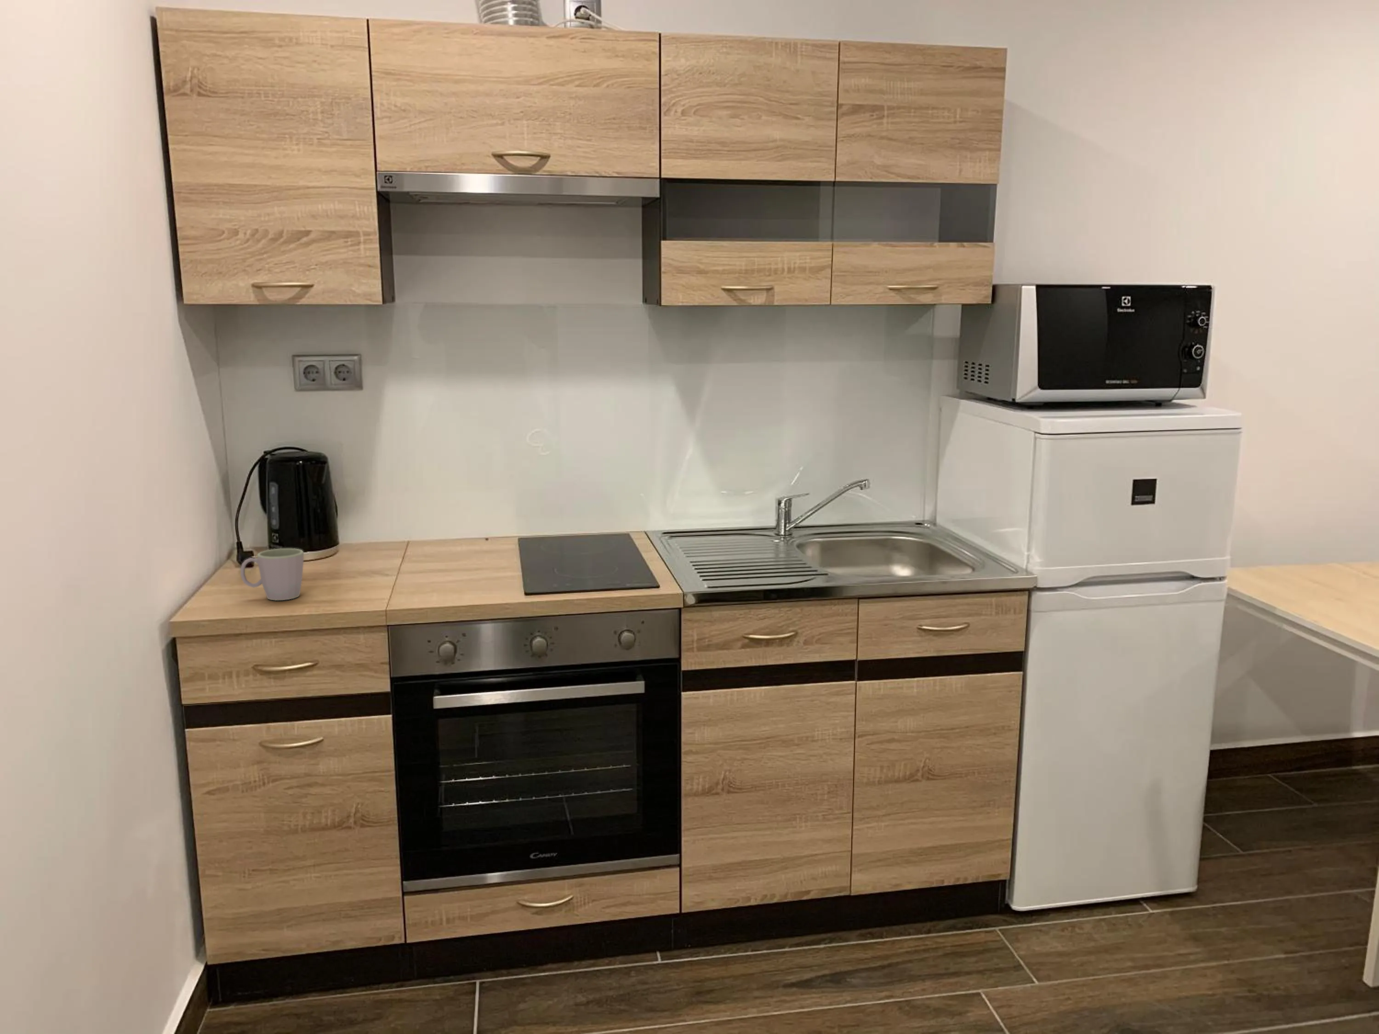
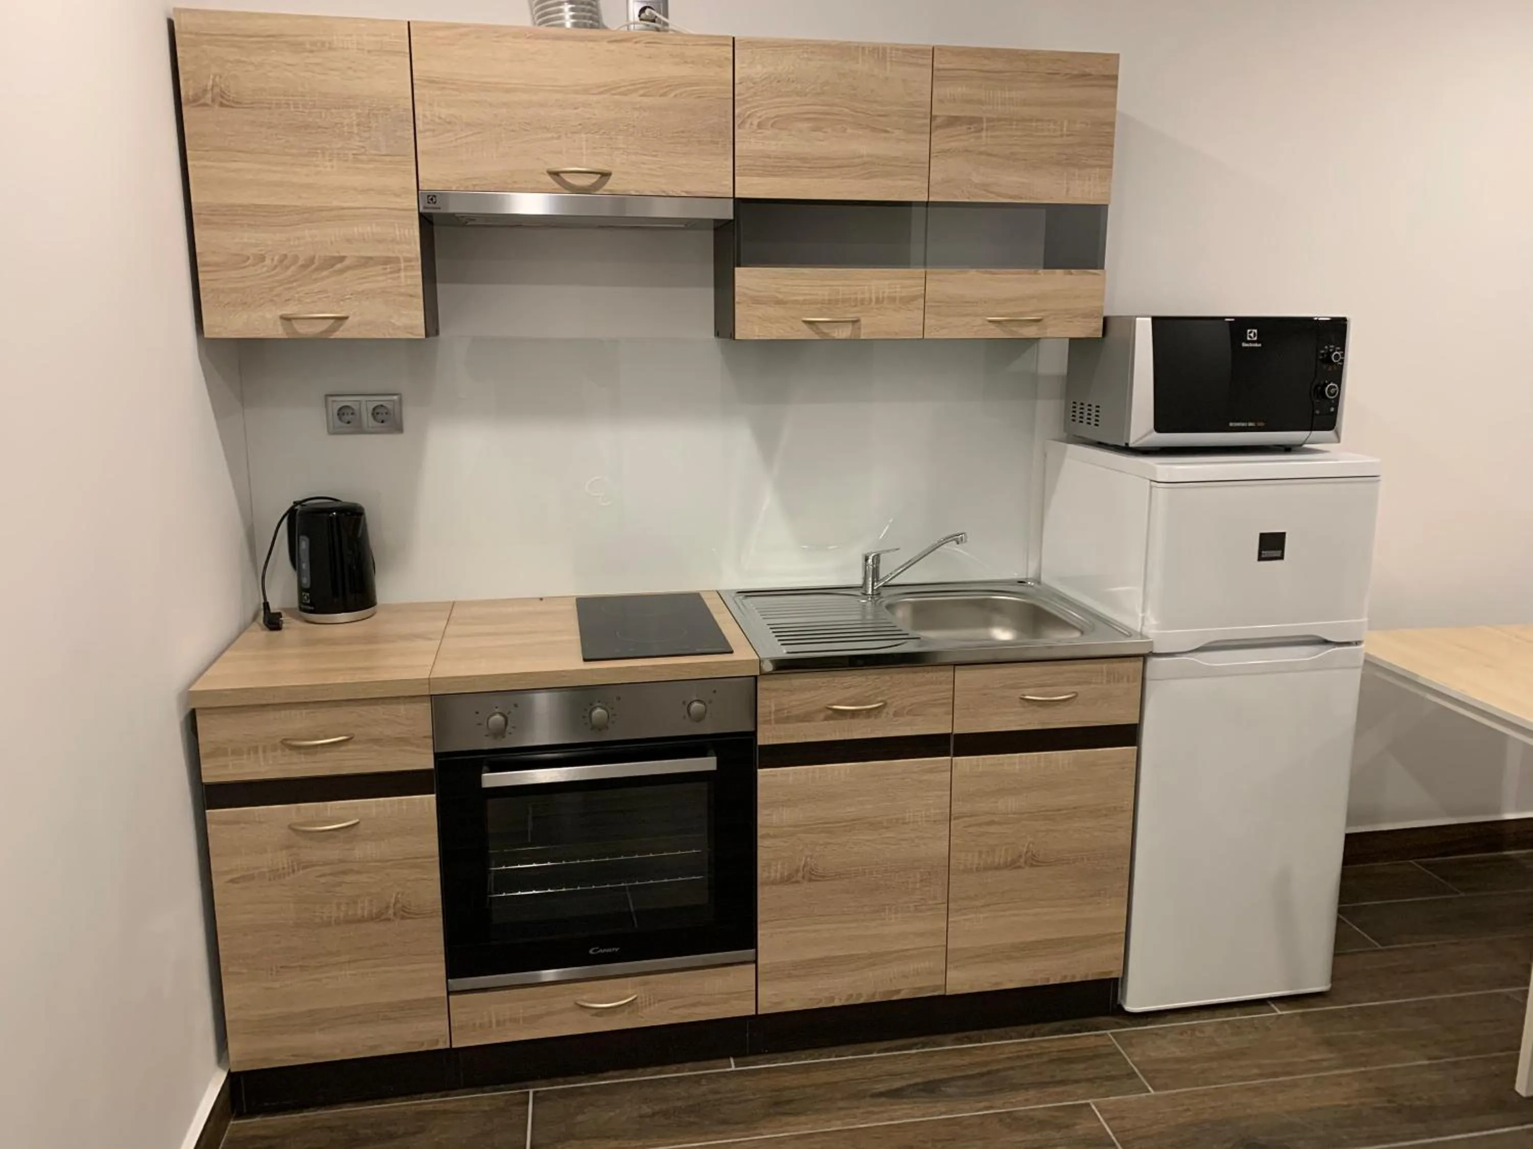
- mug [240,547,304,601]
